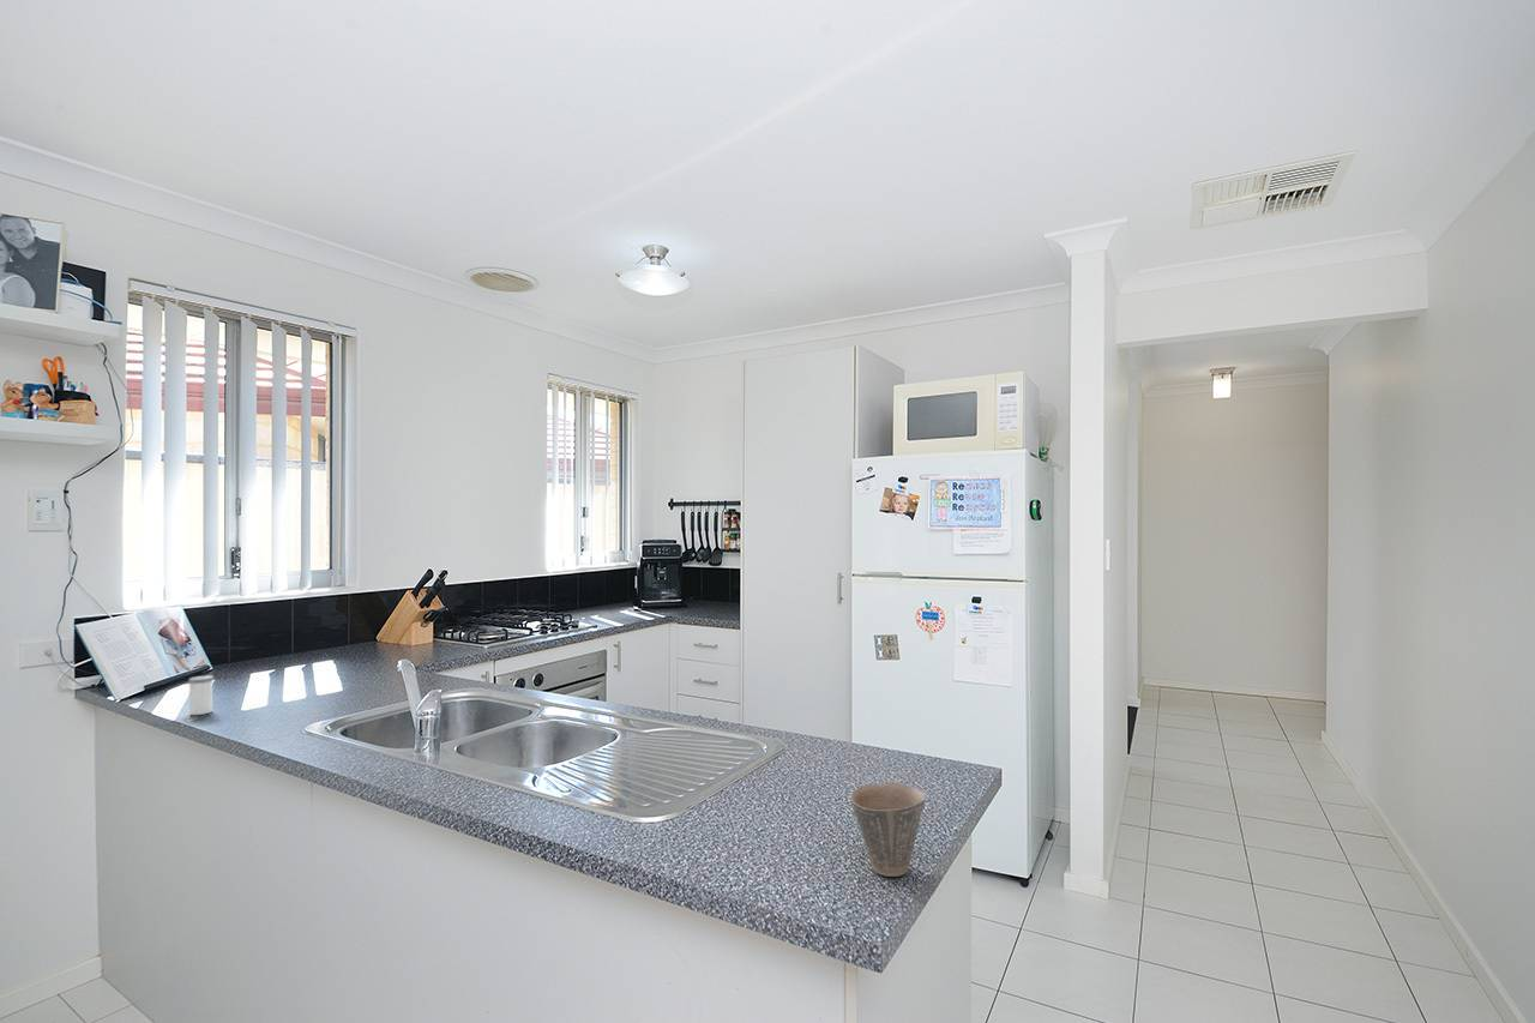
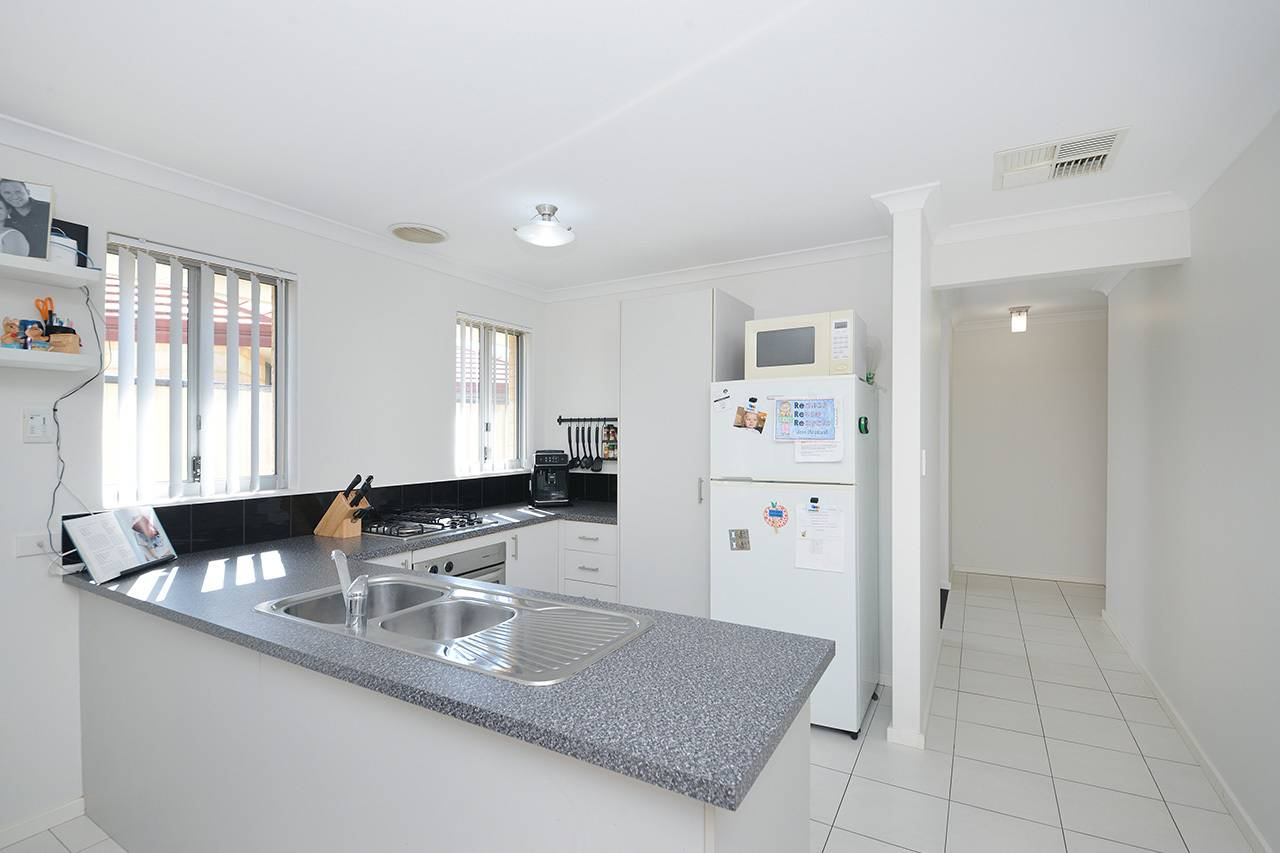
- cup [849,781,926,878]
- salt shaker [187,674,215,716]
